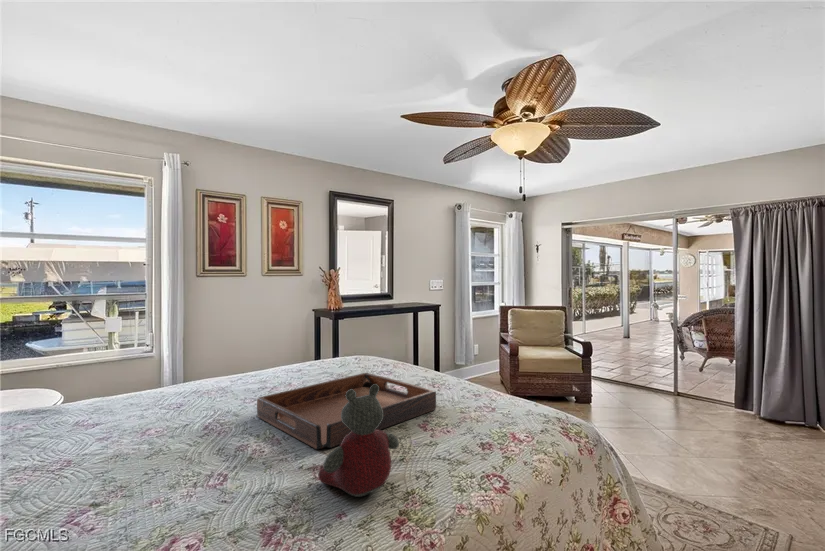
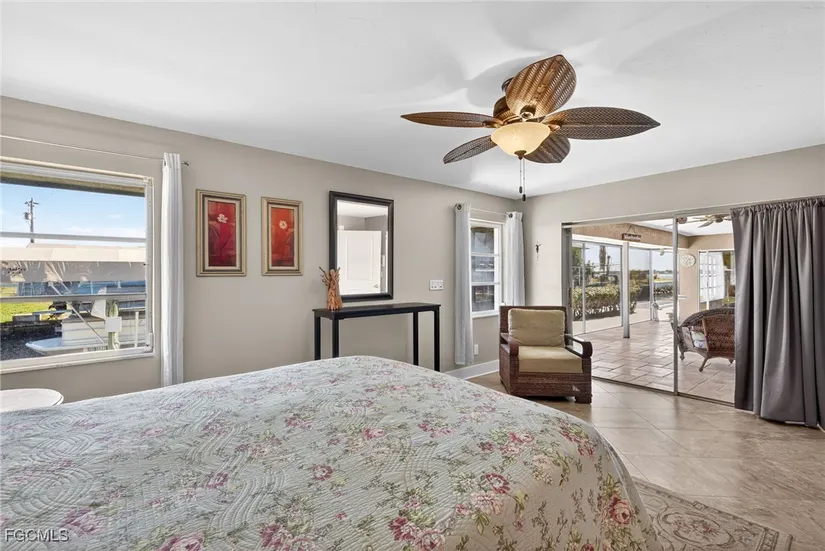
- stuffed bear [317,384,400,498]
- serving tray [256,372,437,450]
